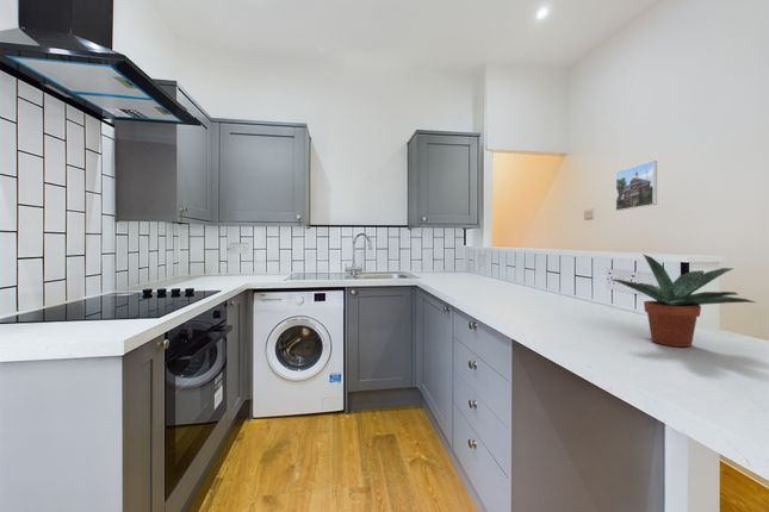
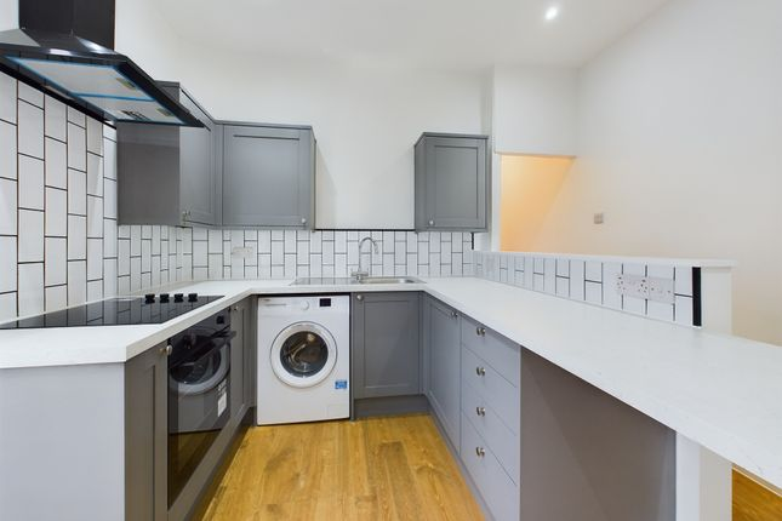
- potted plant [610,252,756,348]
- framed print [615,160,658,212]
